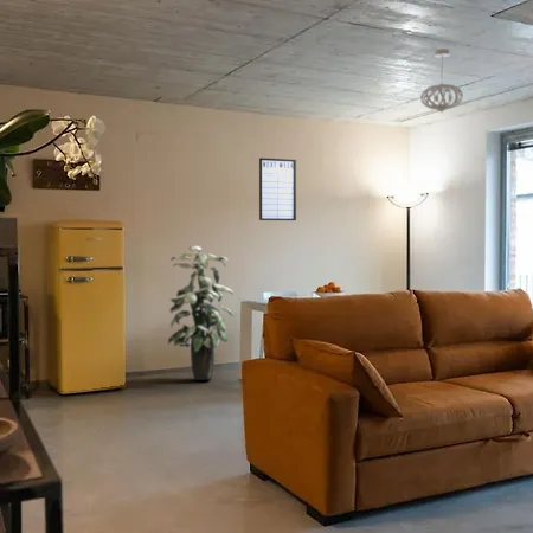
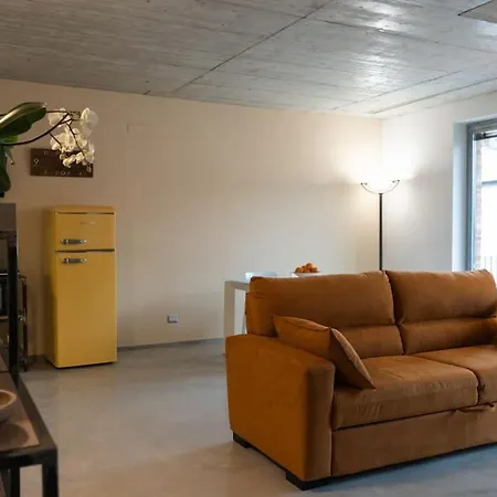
- pendant light [419,47,464,114]
- indoor plant [167,245,235,381]
- writing board [258,156,297,221]
